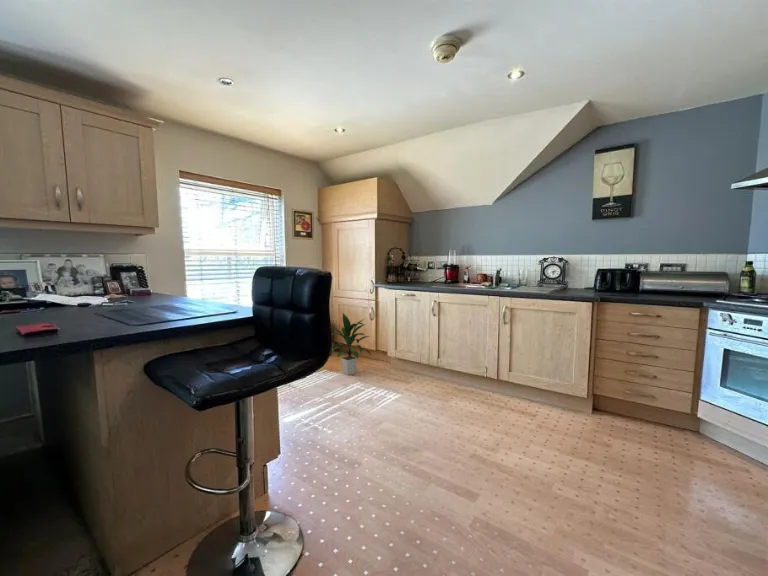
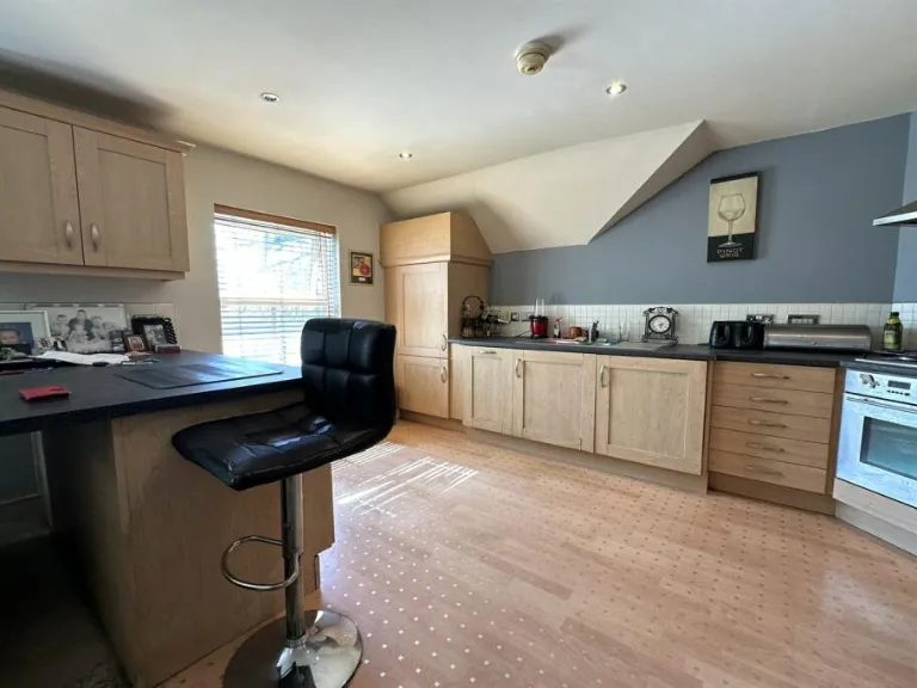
- indoor plant [331,312,372,376]
